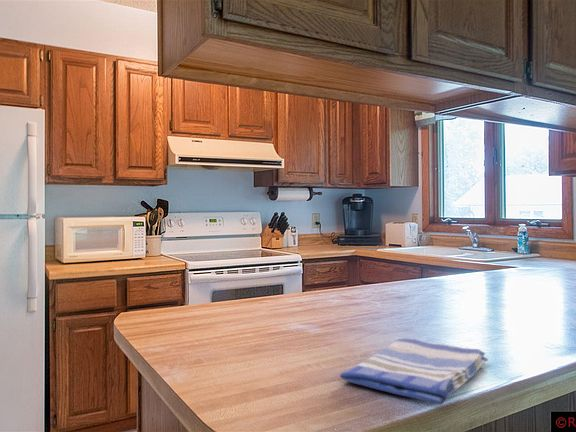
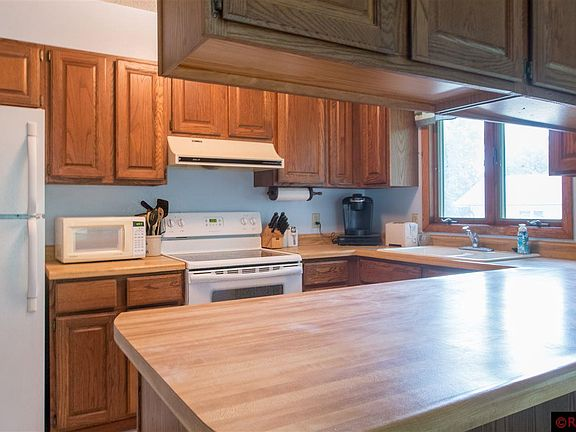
- dish towel [339,337,489,406]
